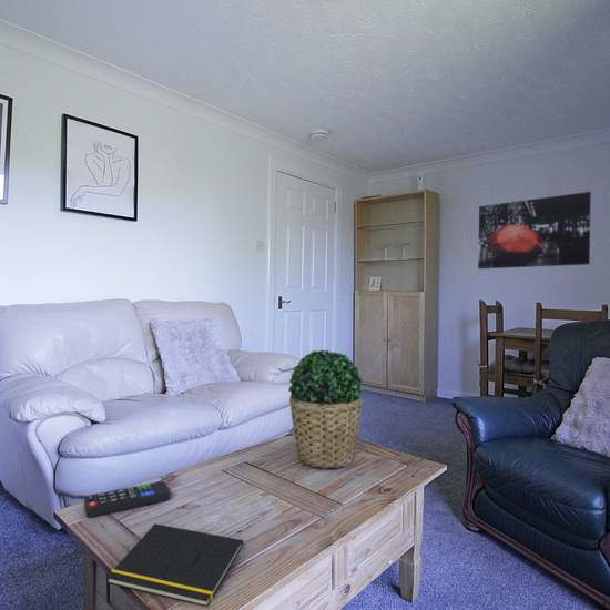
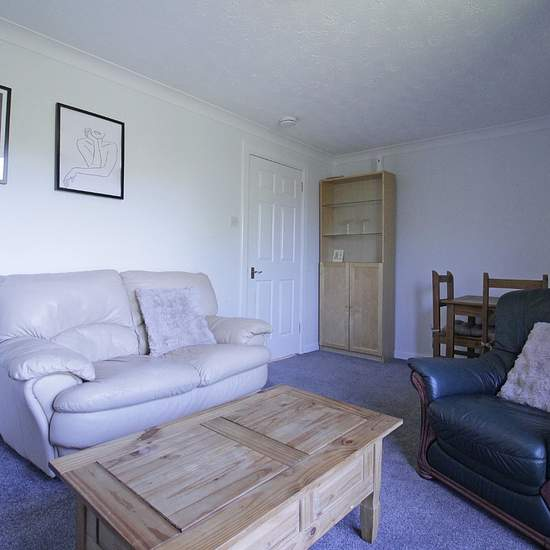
- notepad [105,523,244,608]
- wall art [477,191,592,270]
- remote control [83,480,171,518]
- potted plant [287,349,364,469]
